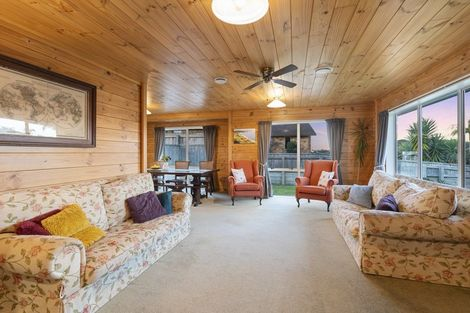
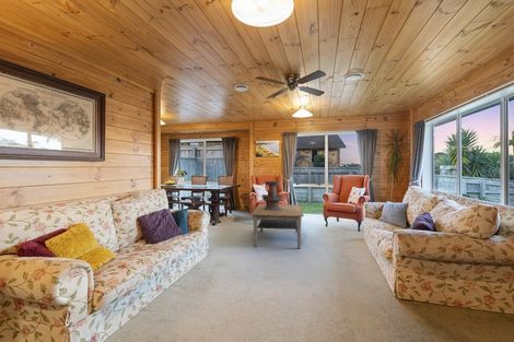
+ decorative urn [260,179,284,210]
+ coffee table [250,203,305,249]
